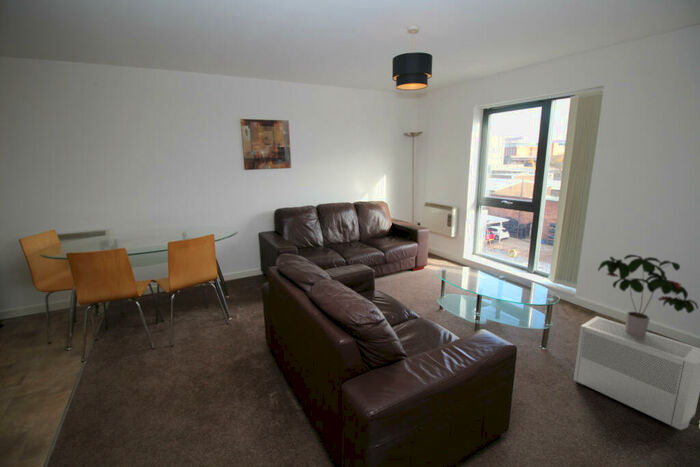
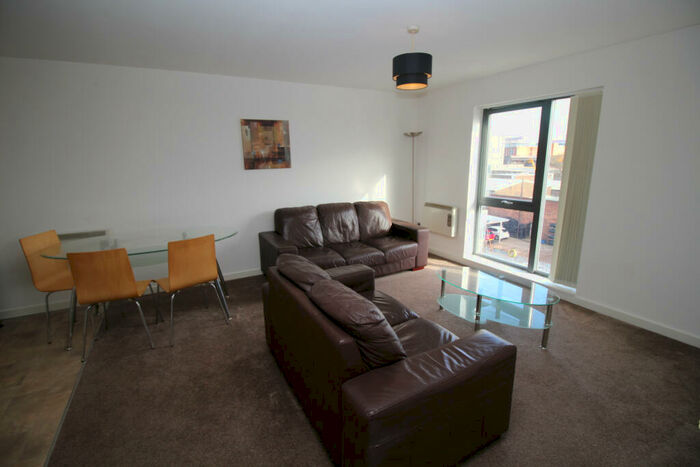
- potted plant [597,254,699,337]
- air purifier [573,315,700,432]
